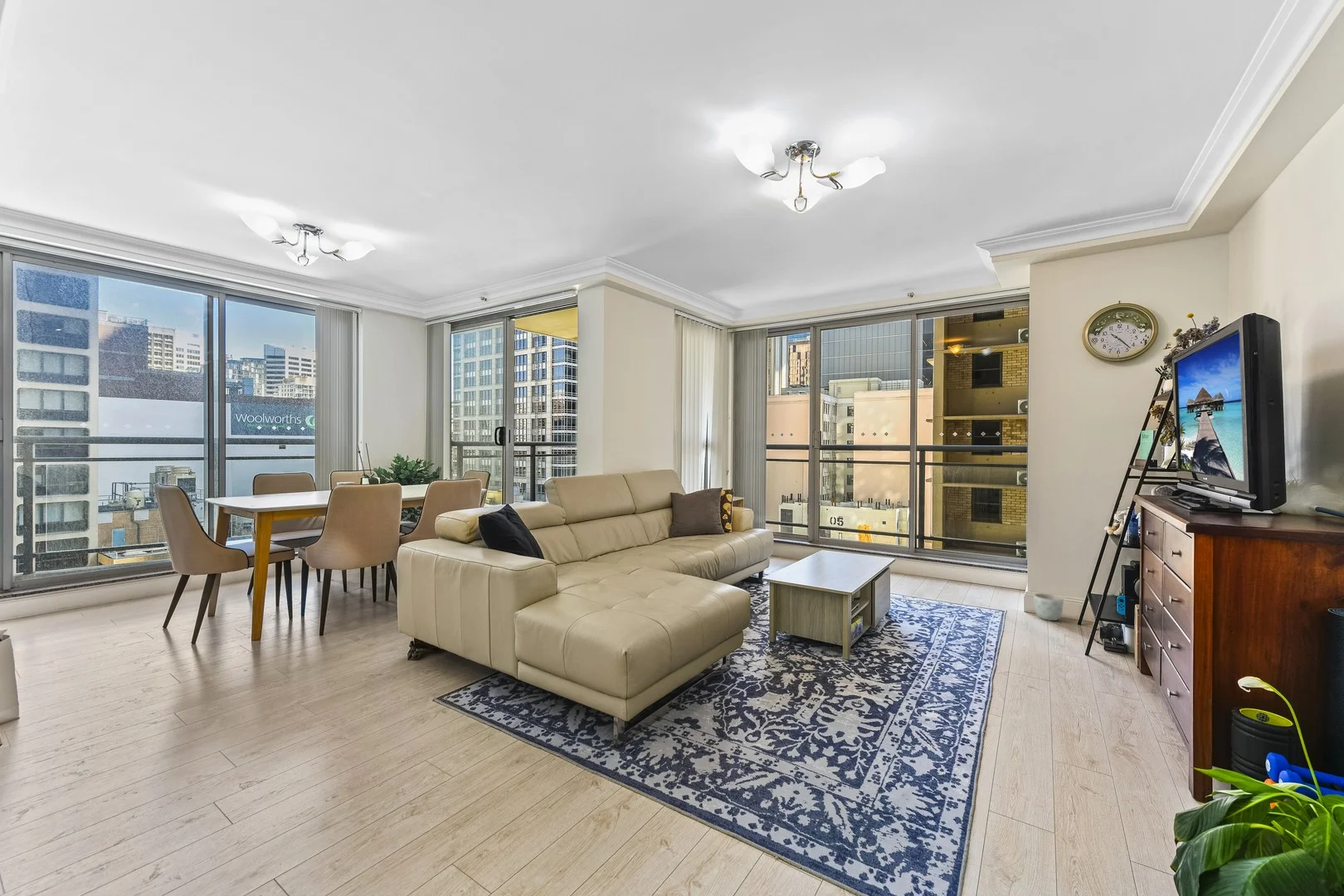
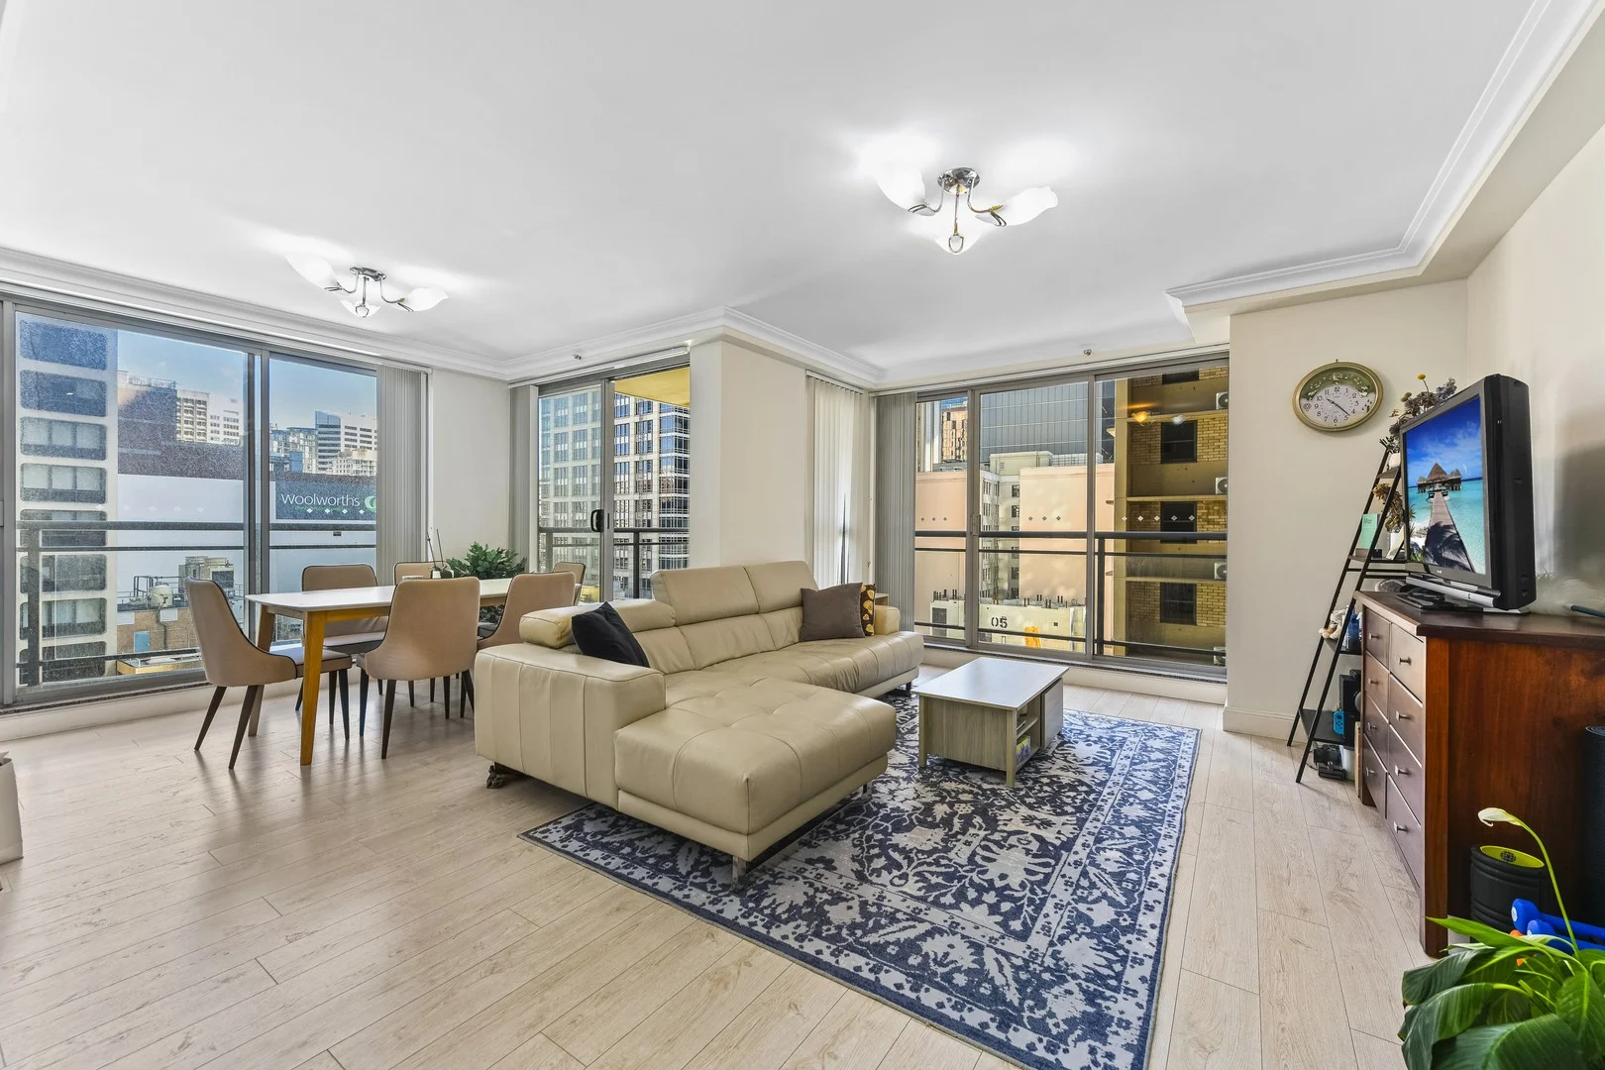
- planter [1033,592,1064,621]
